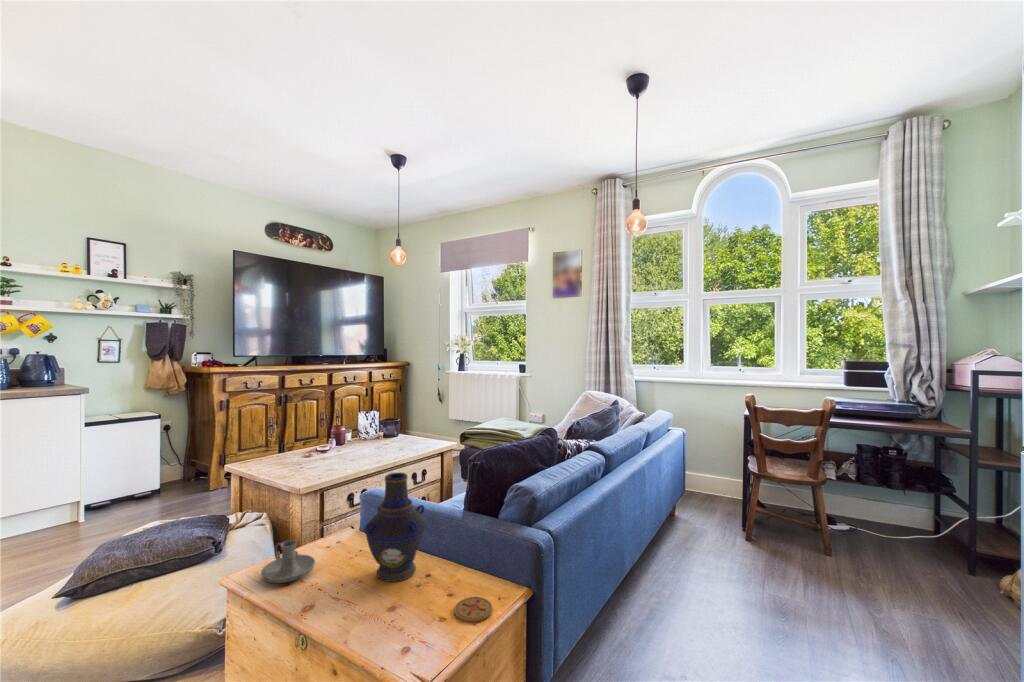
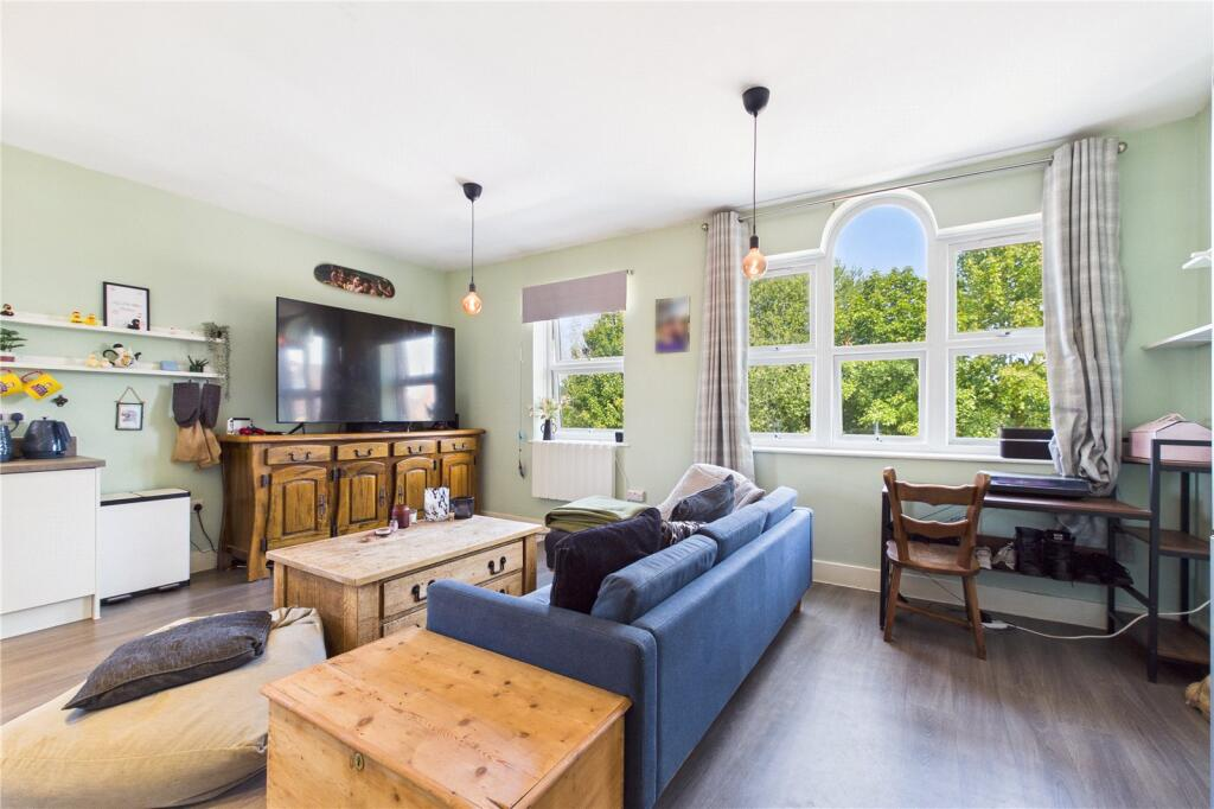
- coaster [453,596,494,623]
- candle holder [260,539,316,584]
- vase [363,471,429,583]
